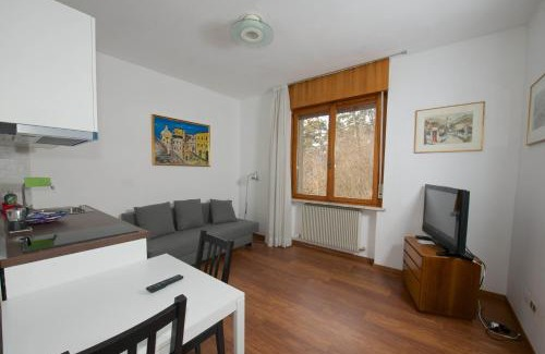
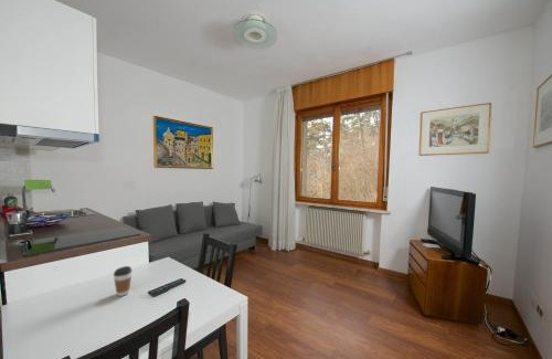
+ coffee cup [113,265,134,297]
